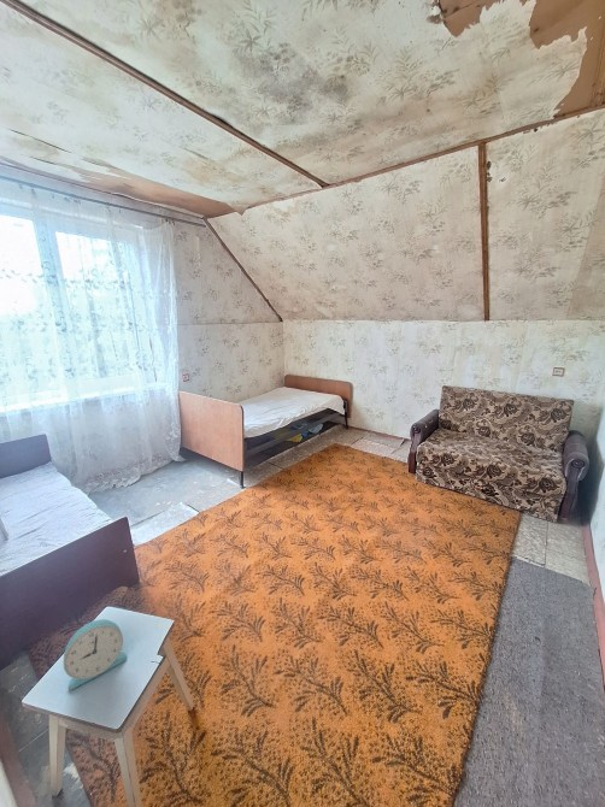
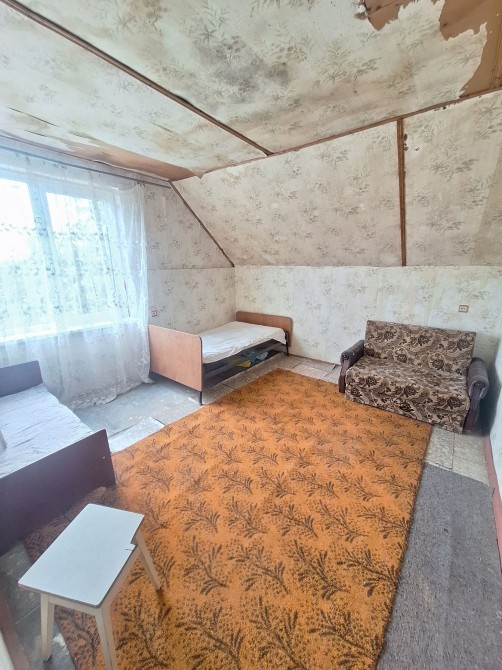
- alarm clock [63,618,128,691]
